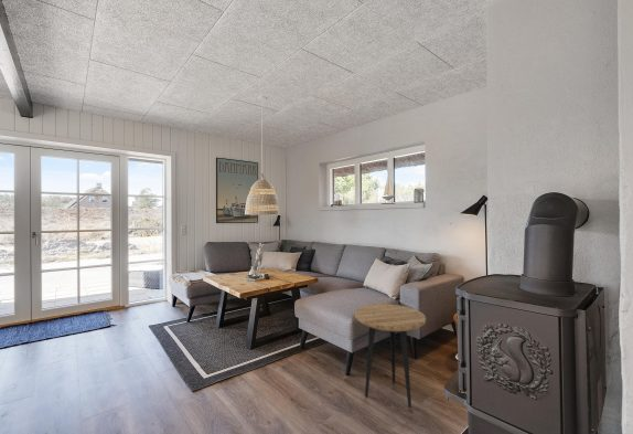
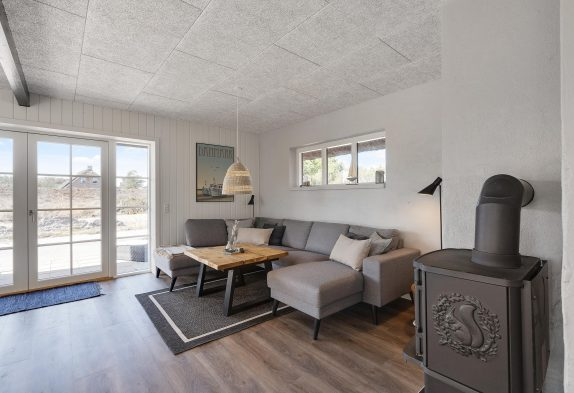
- side table [354,303,427,409]
